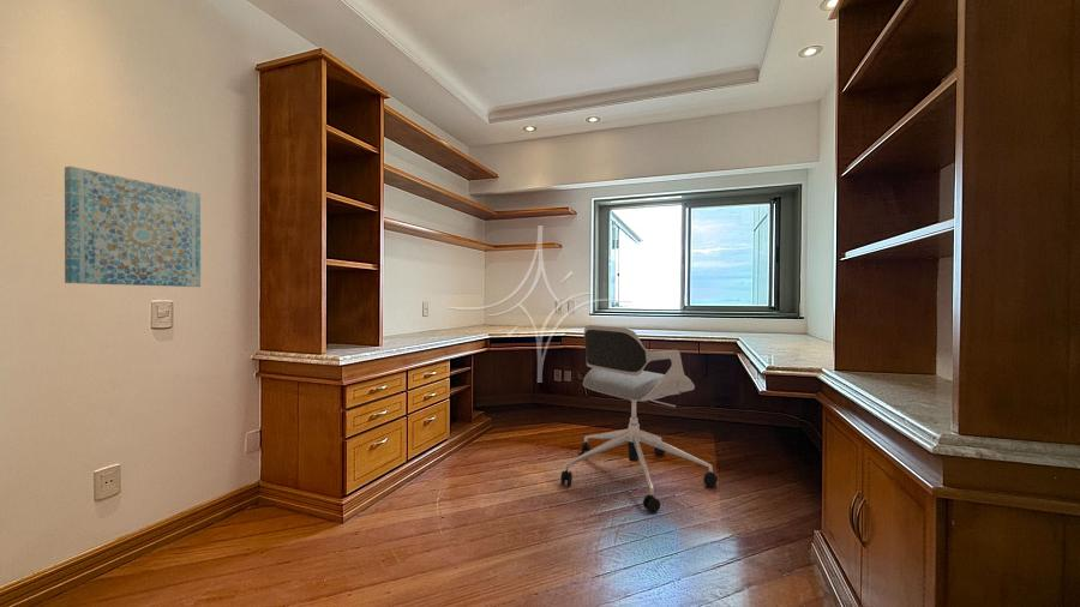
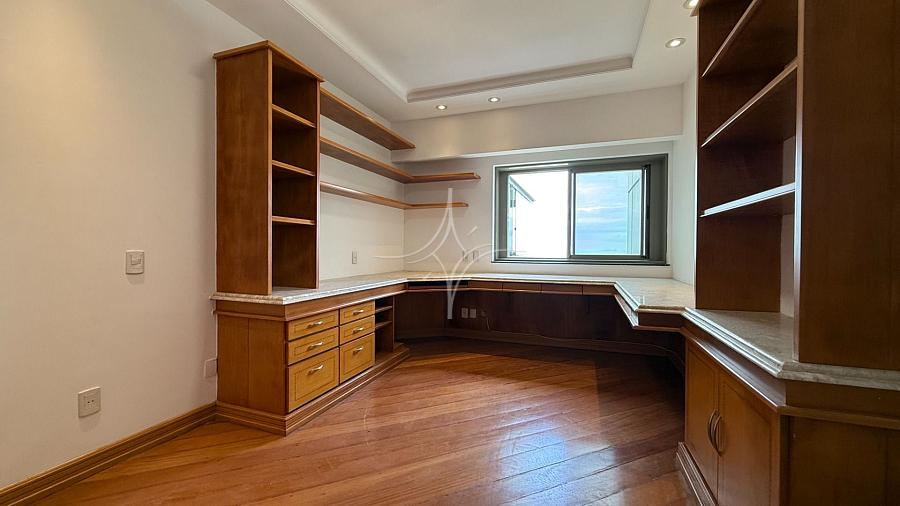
- wall art [64,166,202,288]
- office chair [559,324,719,515]
